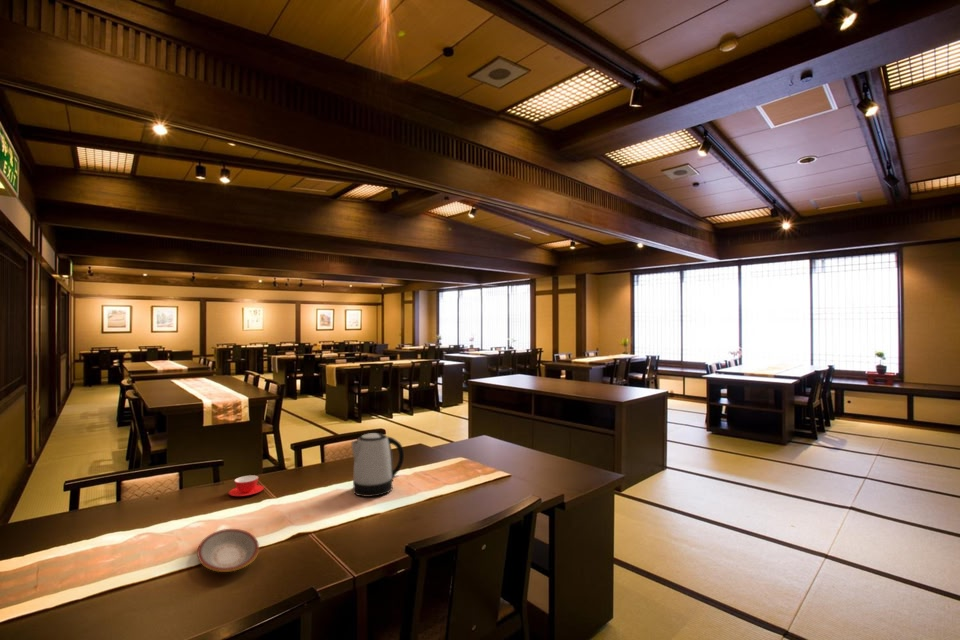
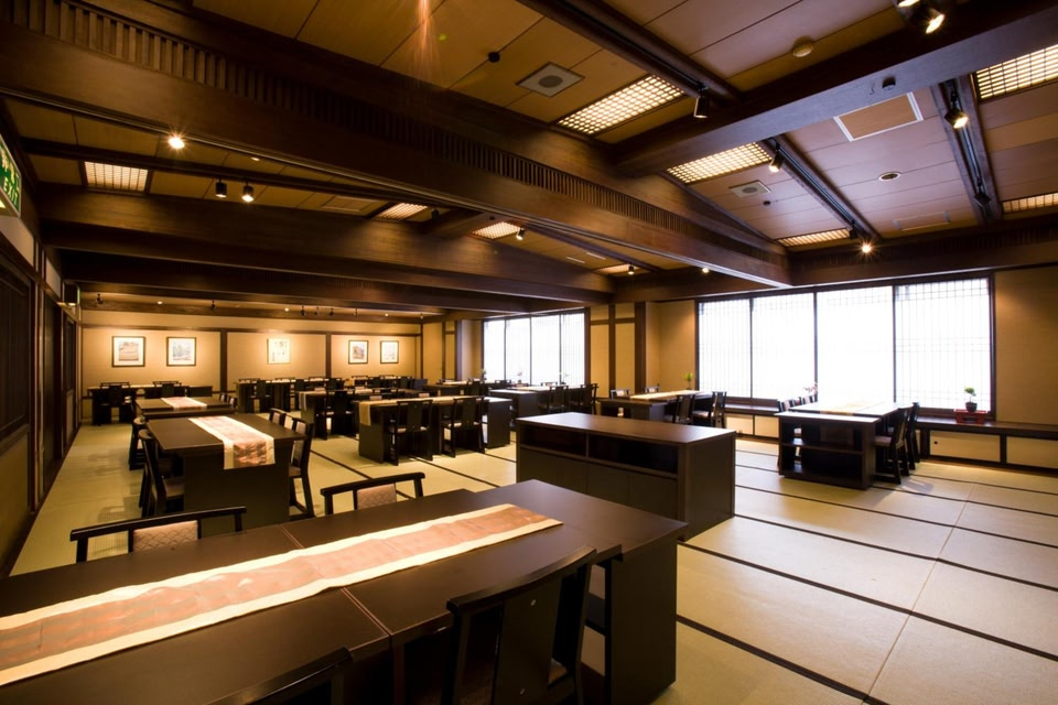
- teacup [228,474,265,497]
- plate [196,528,260,573]
- kettle [350,432,405,498]
